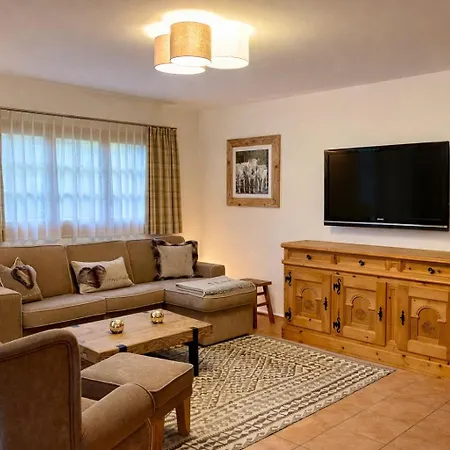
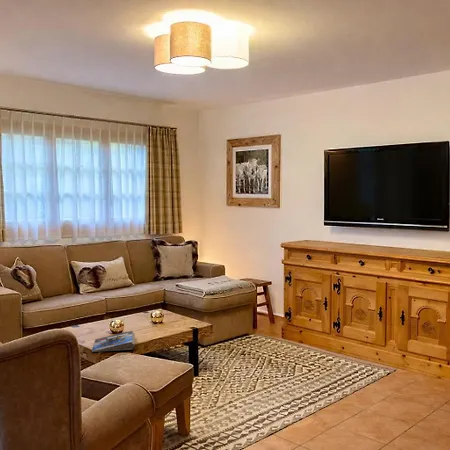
+ magazine [91,330,136,353]
